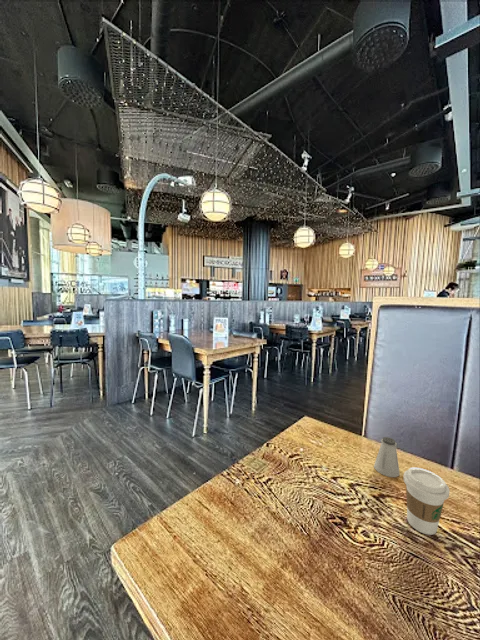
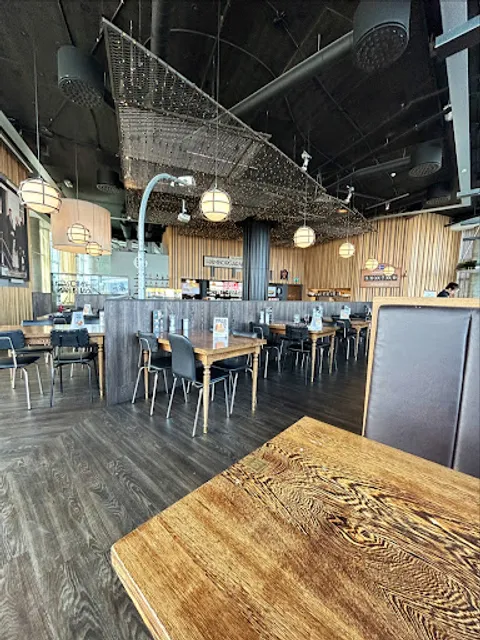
- saltshaker [373,436,400,478]
- coffee cup [402,467,451,536]
